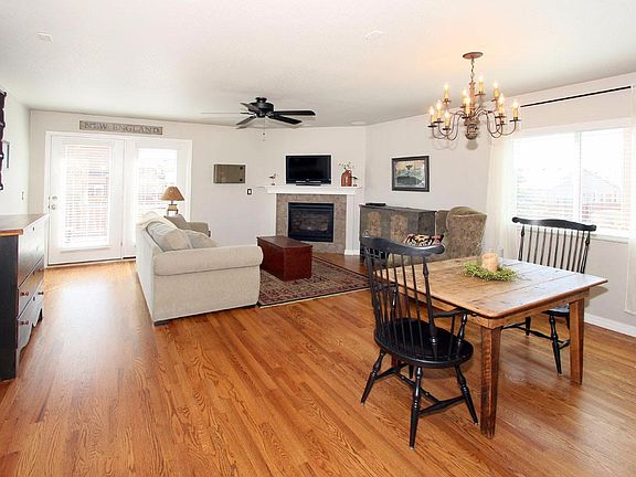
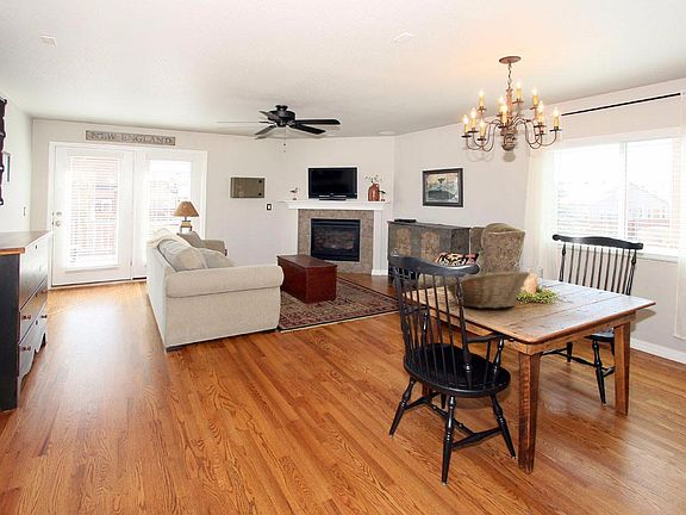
+ fruit basket [445,271,531,310]
